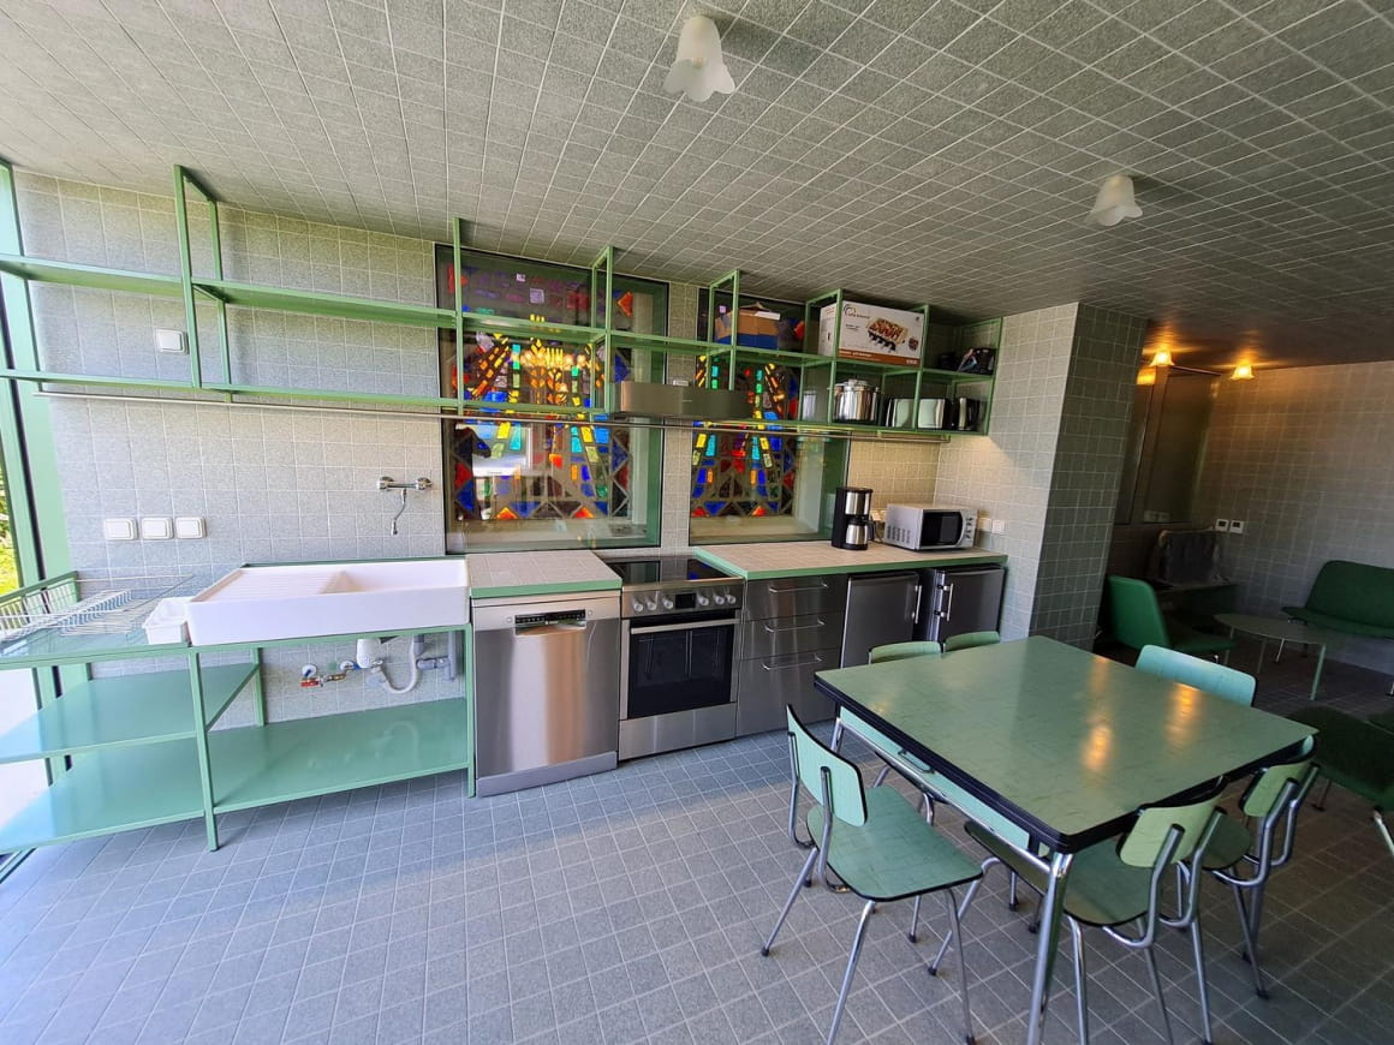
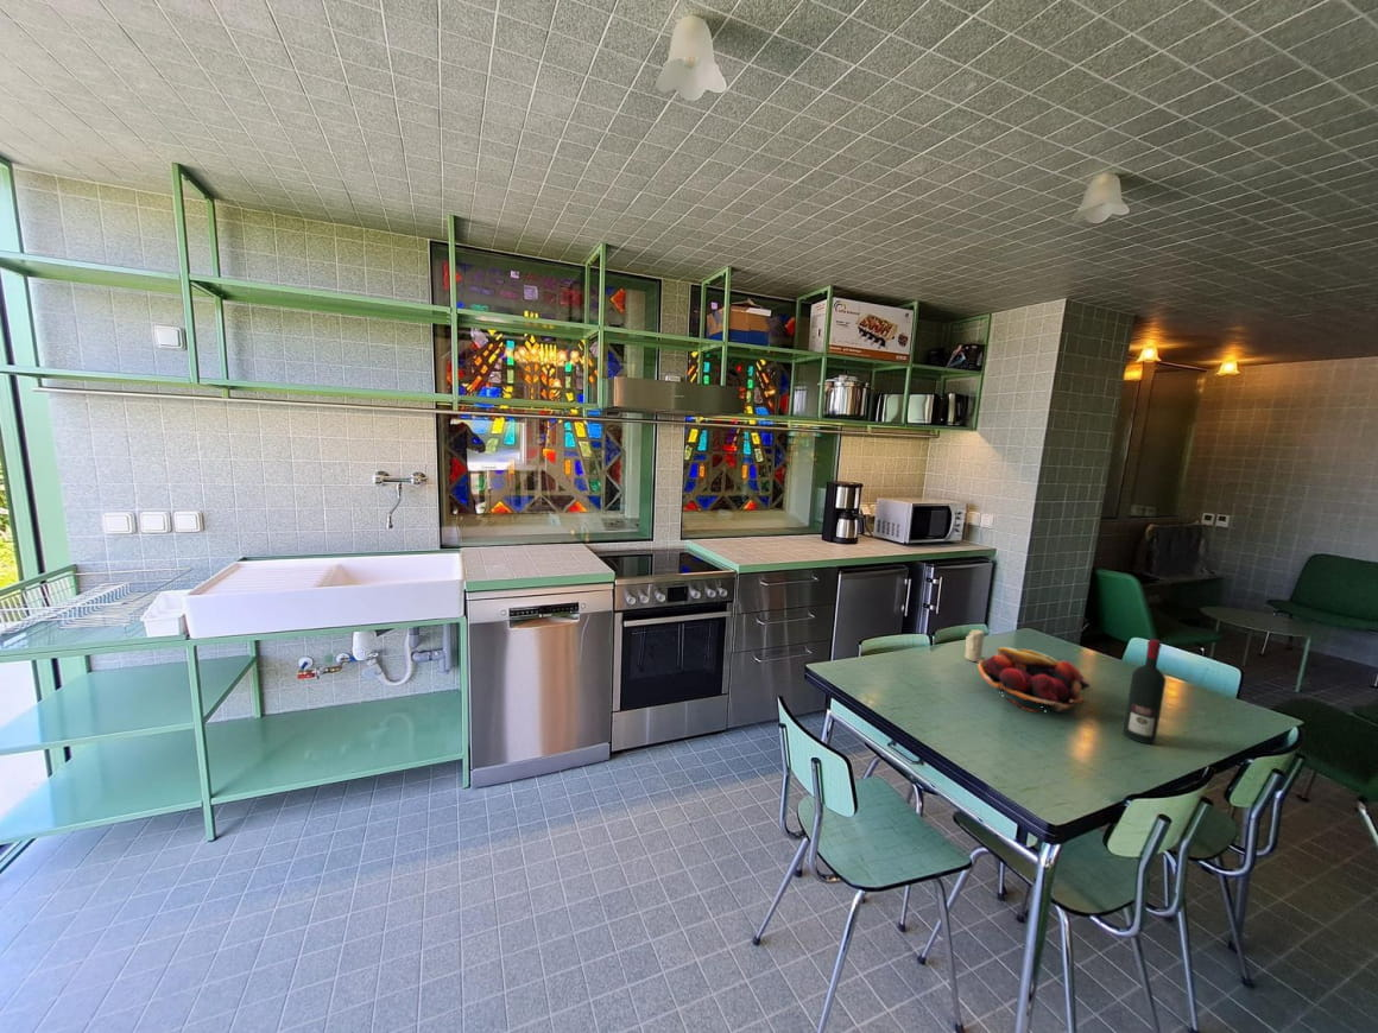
+ alcohol [1121,638,1167,744]
+ fruit basket [975,646,1092,714]
+ candle [963,628,986,663]
